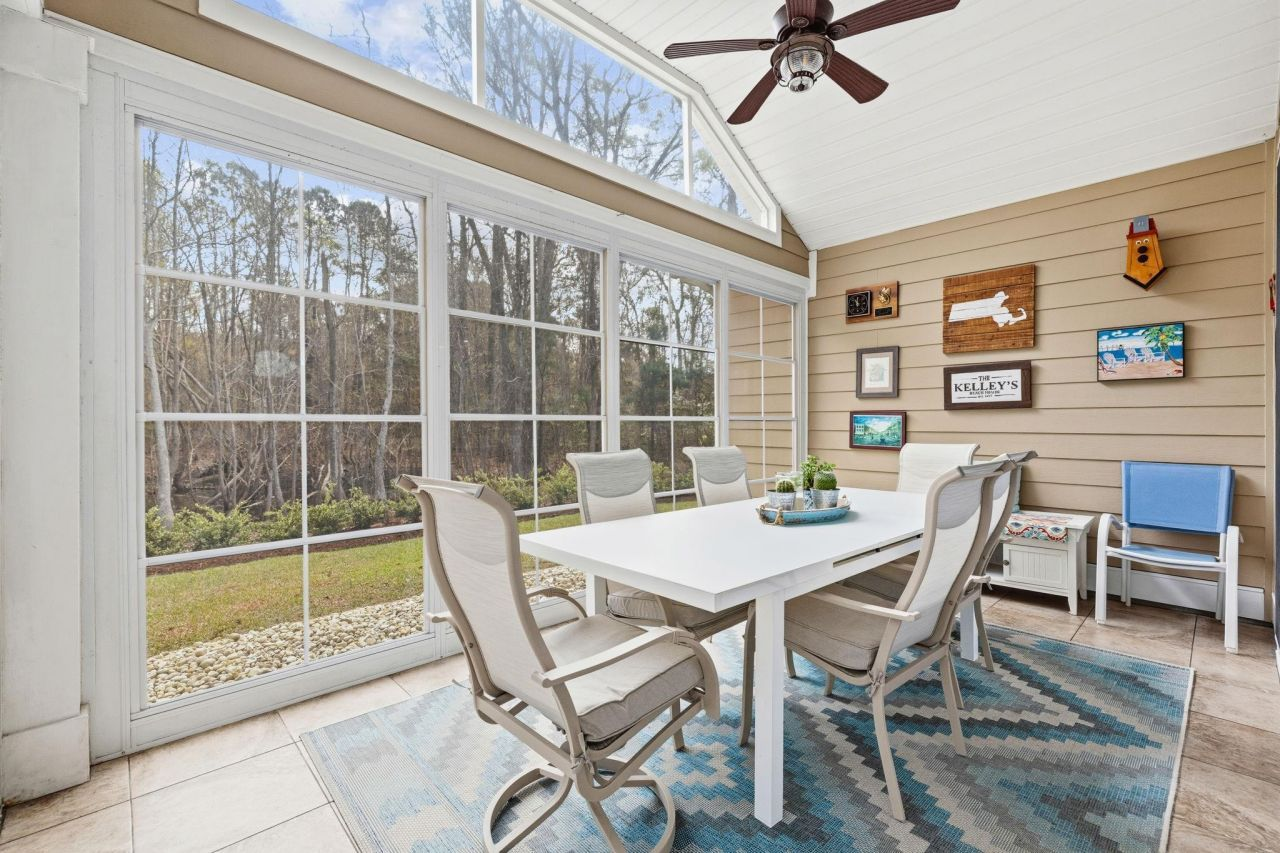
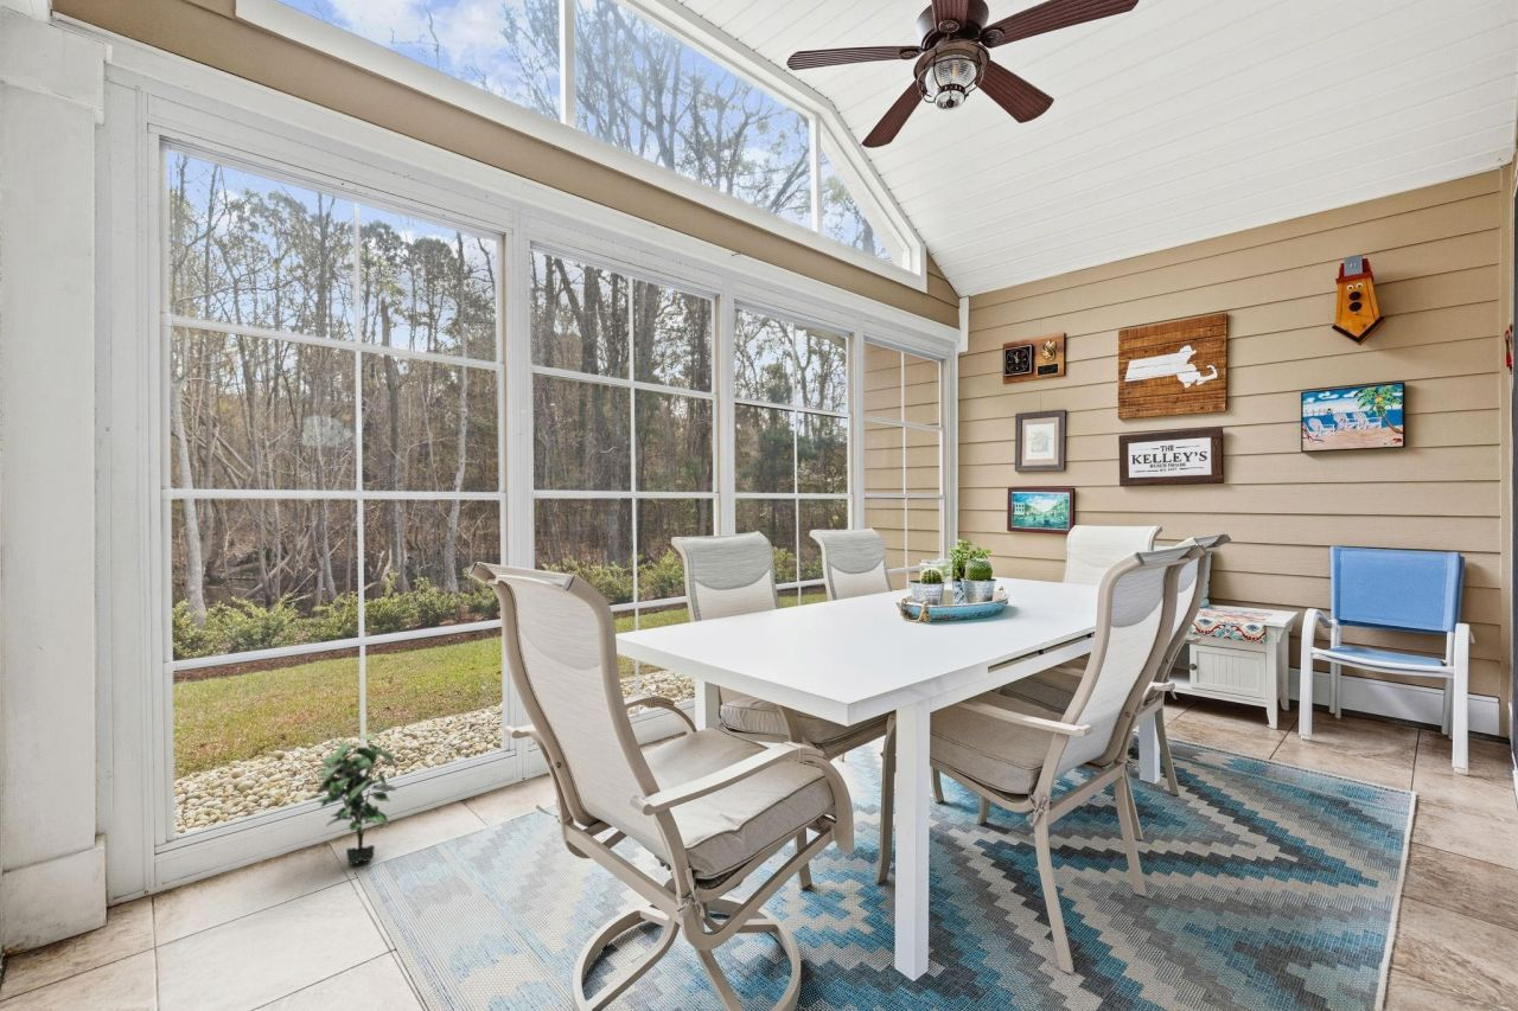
+ potted plant [315,724,398,866]
